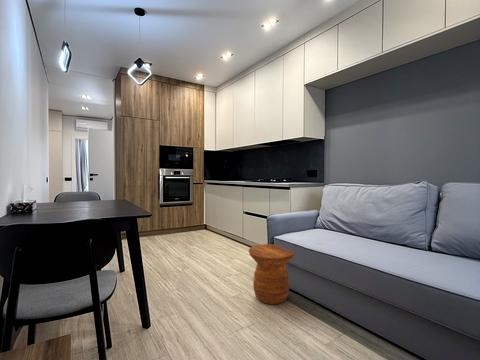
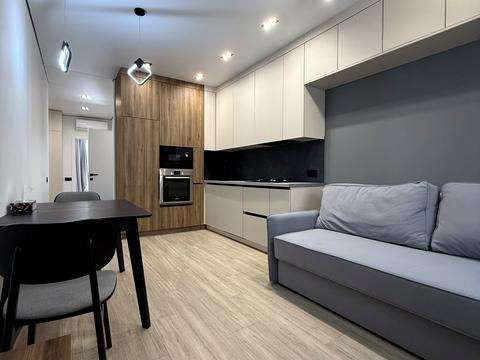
- side table [248,243,295,305]
